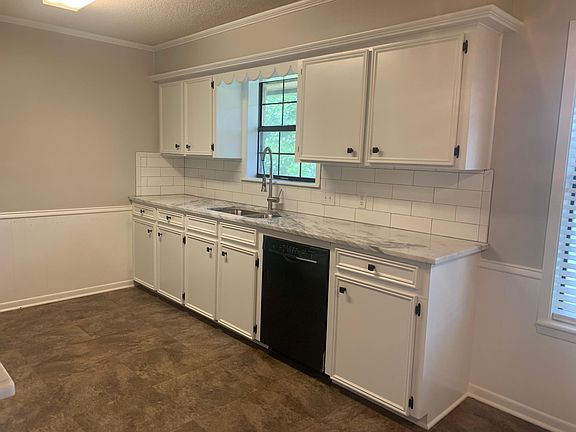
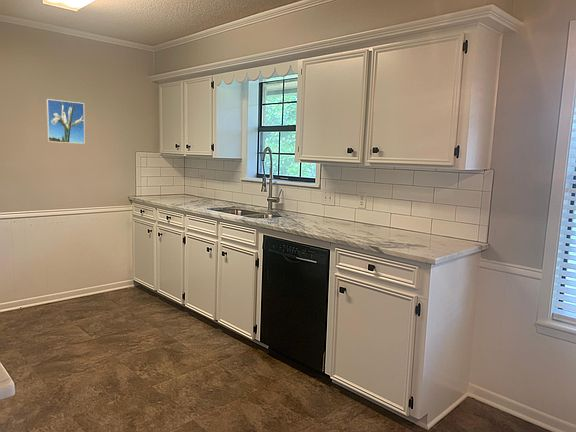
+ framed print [45,98,86,145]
